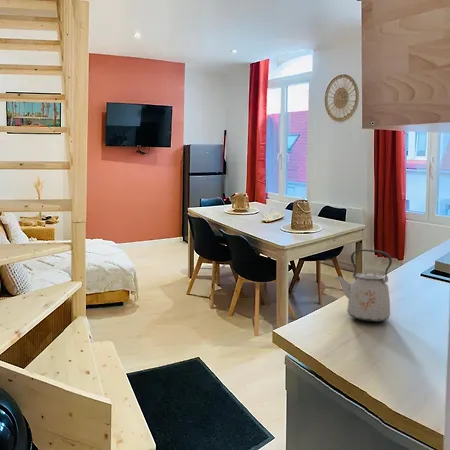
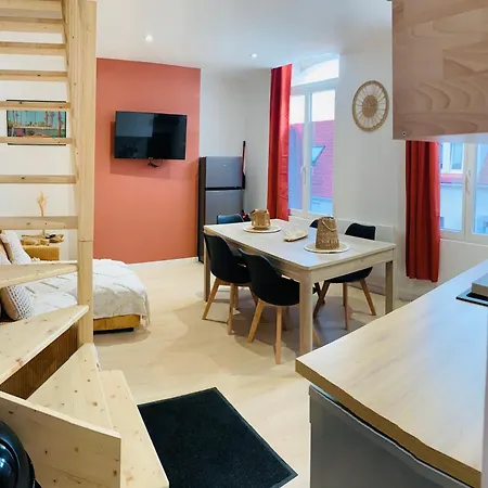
- kettle [335,248,393,323]
